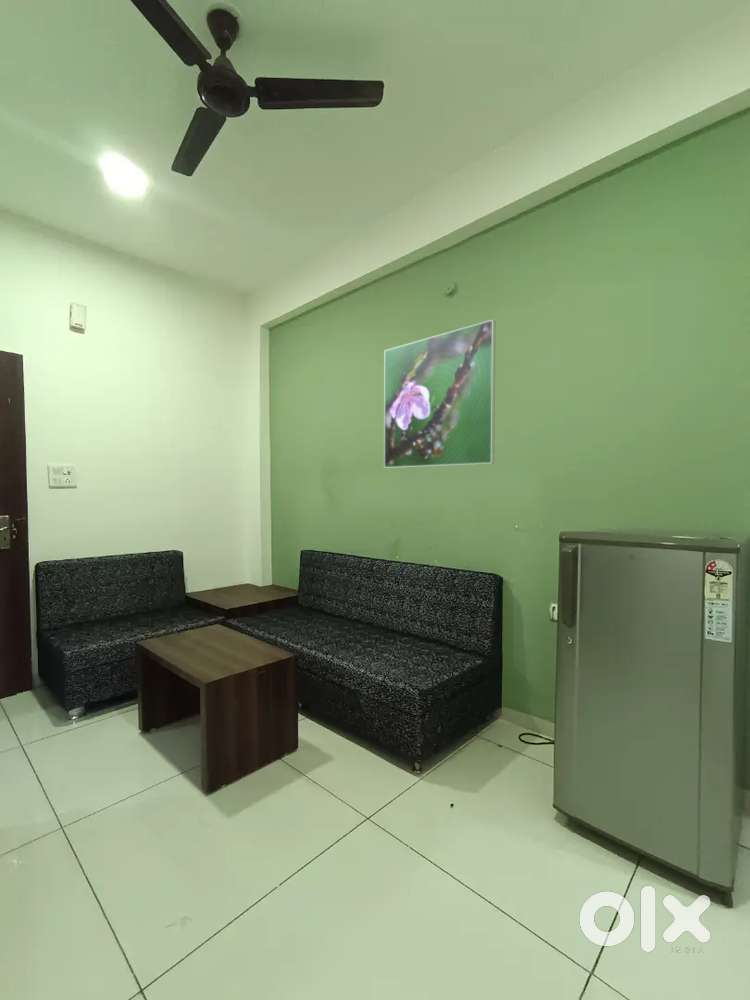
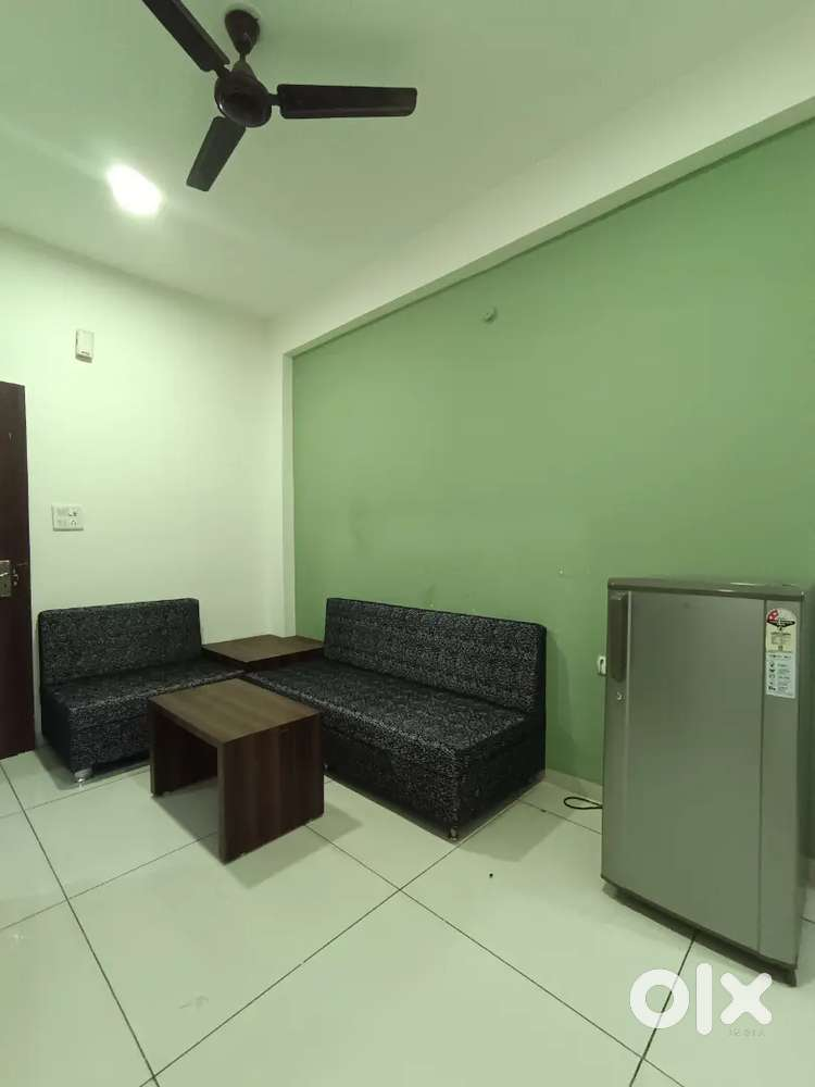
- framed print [383,319,496,469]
